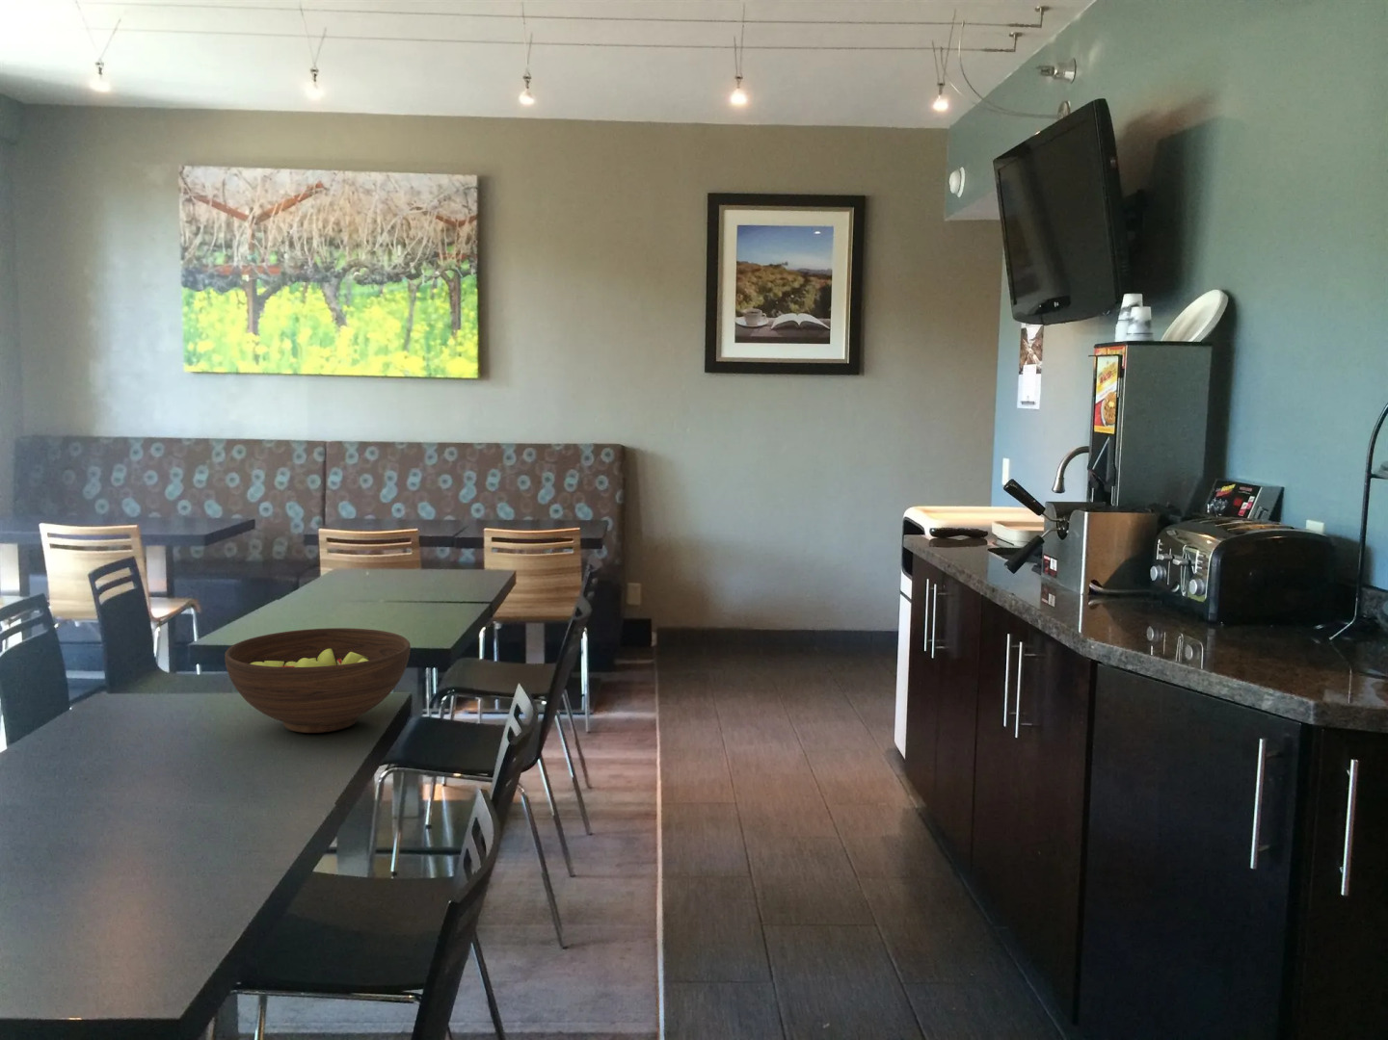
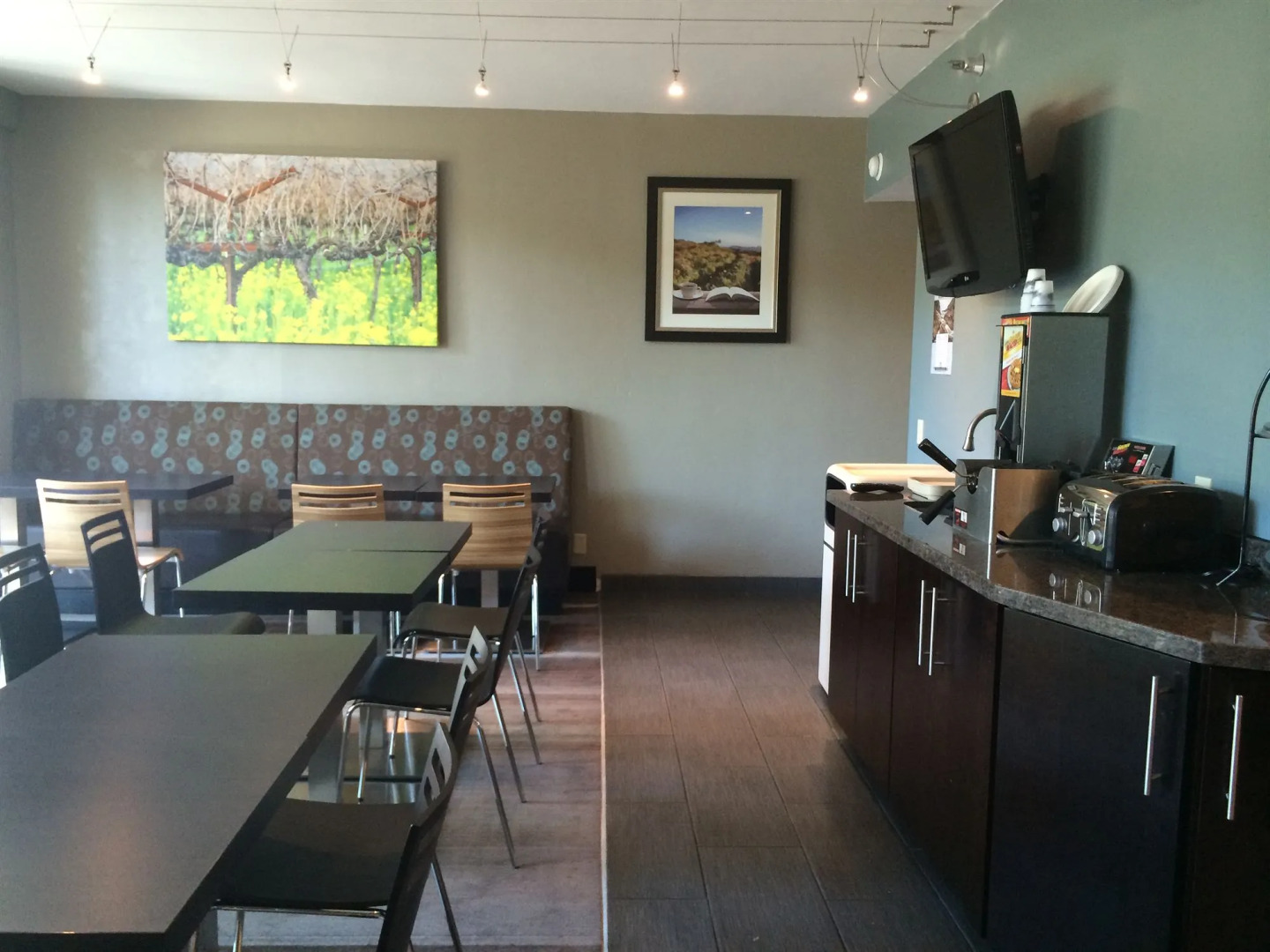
- fruit bowl [224,627,412,734]
